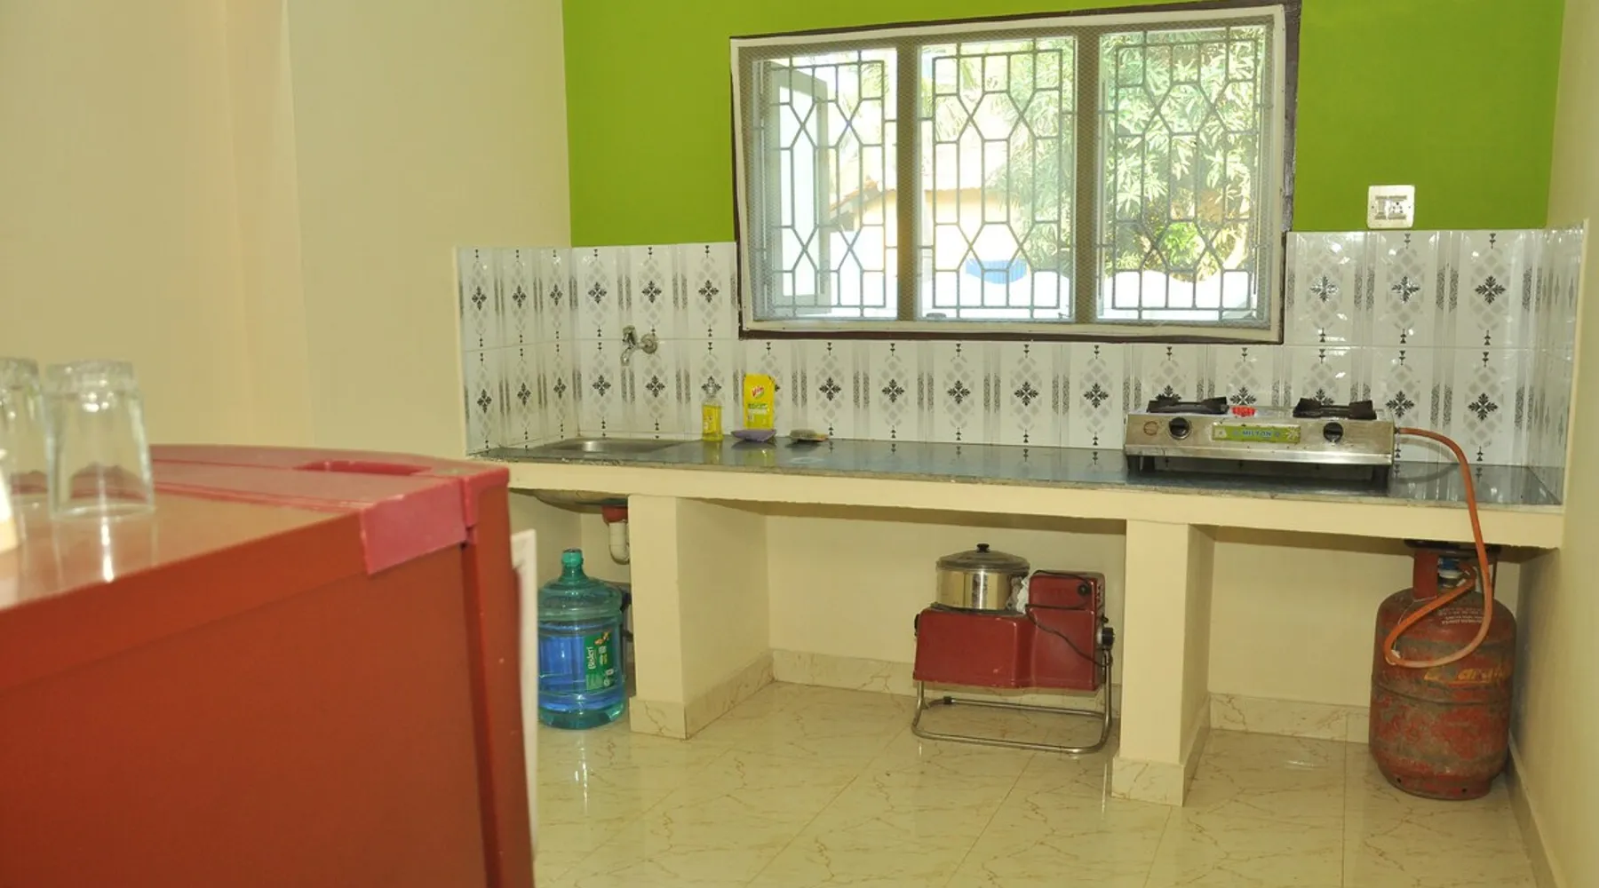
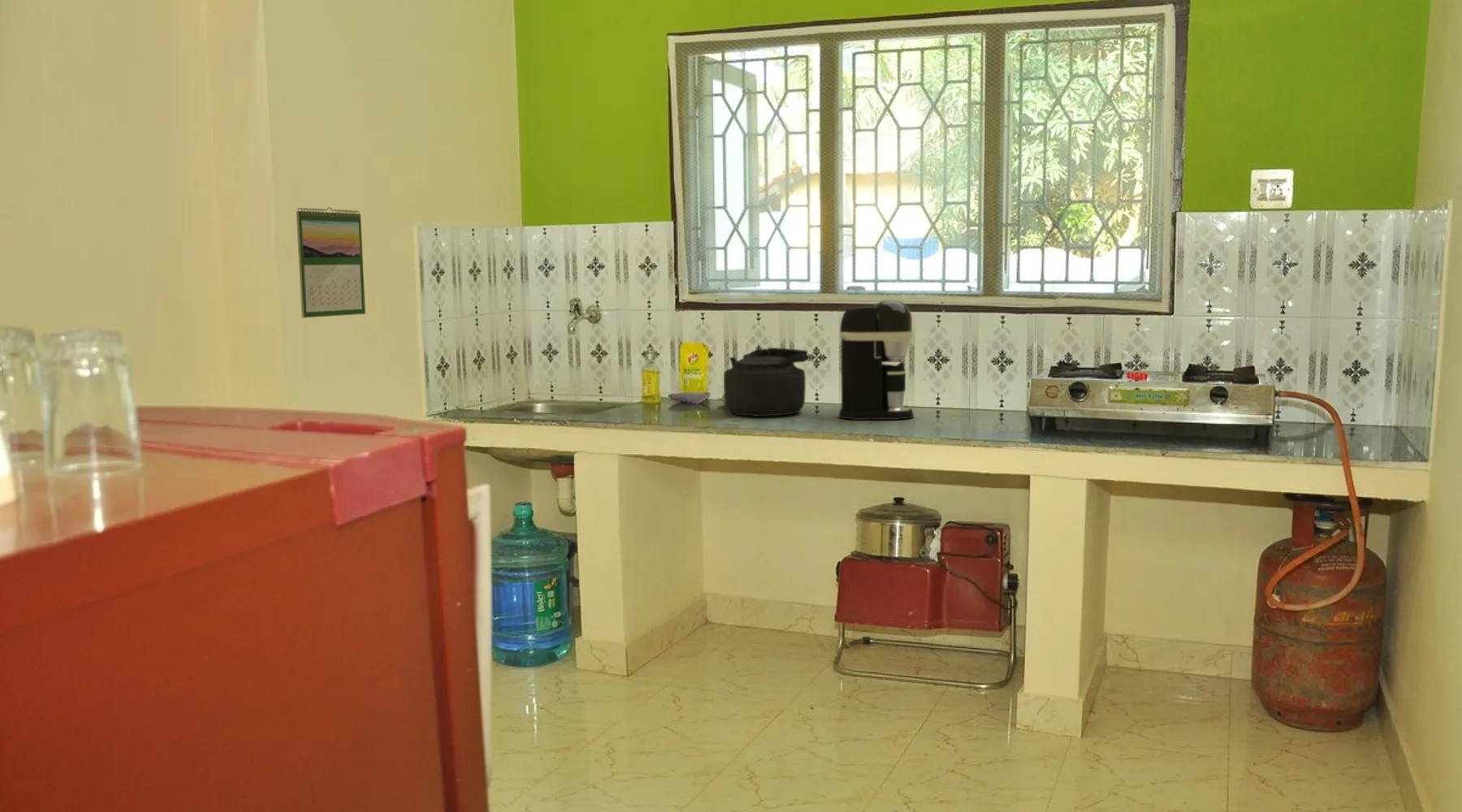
+ coffee maker [837,300,915,421]
+ kettle [723,347,809,417]
+ calendar [296,206,366,318]
